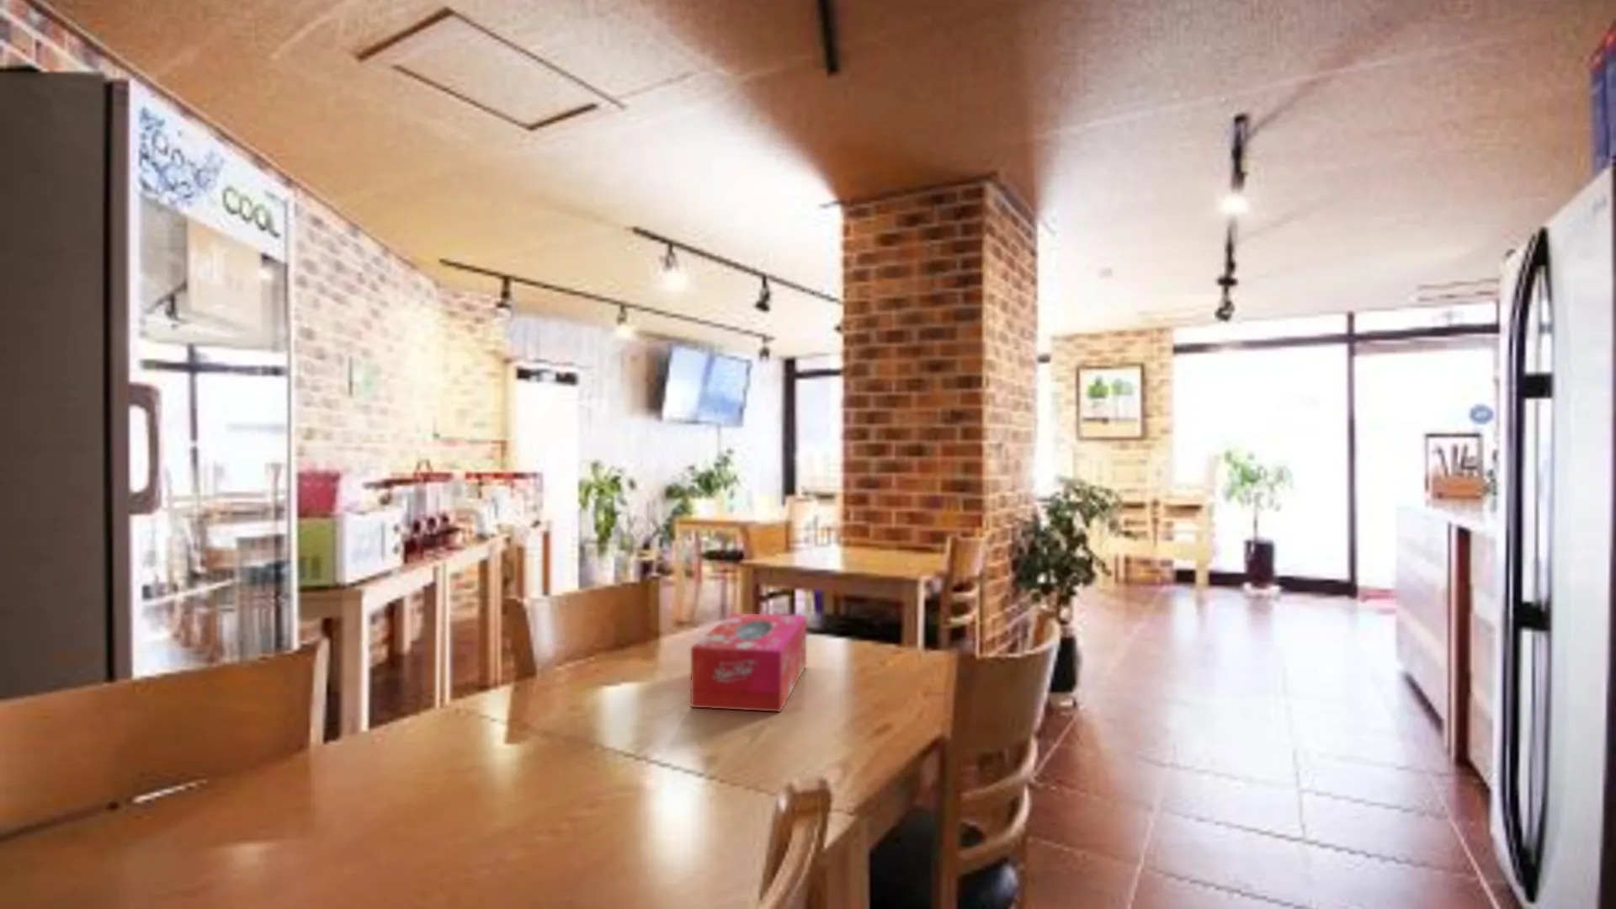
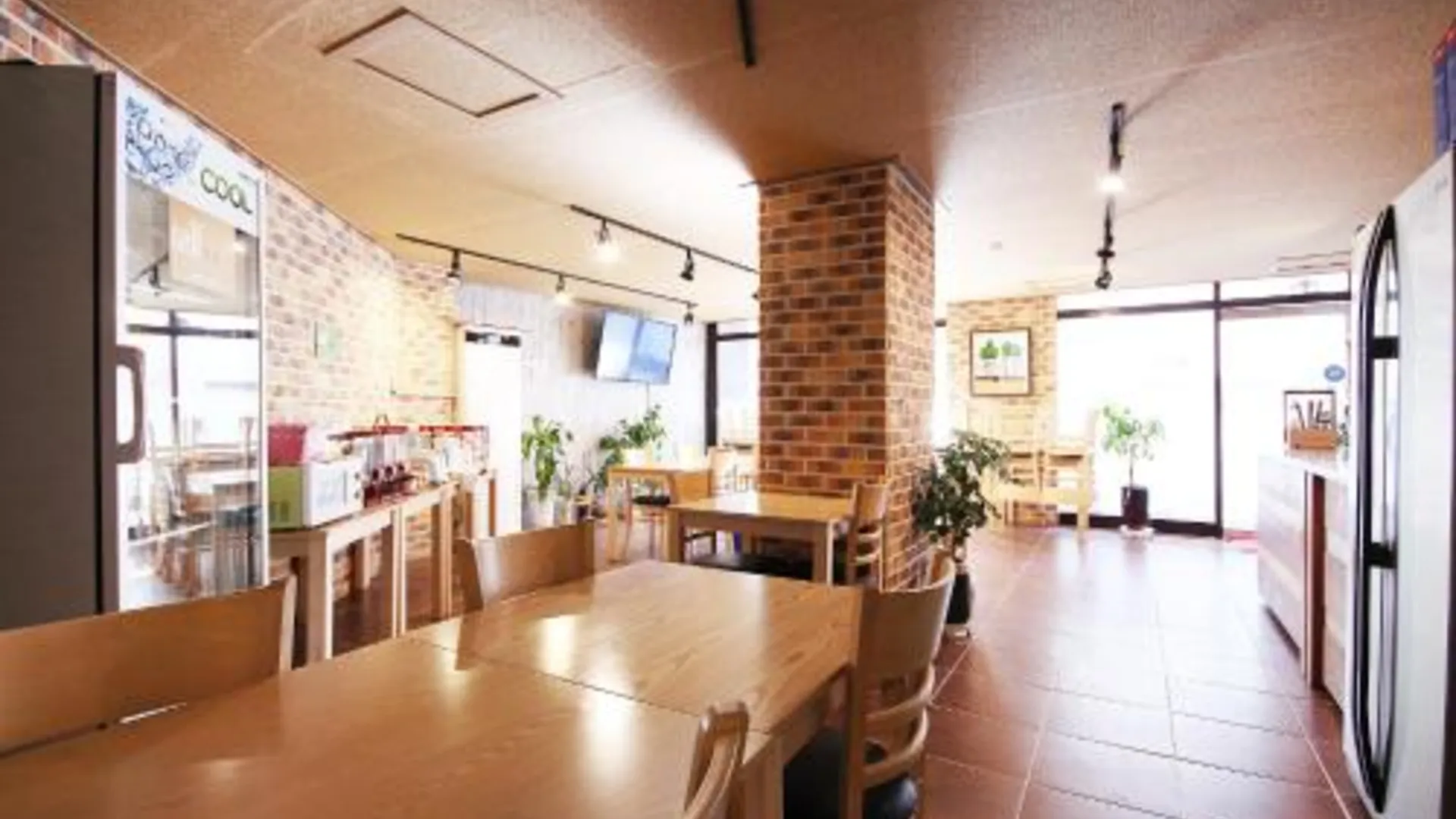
- tissue box [690,612,807,713]
